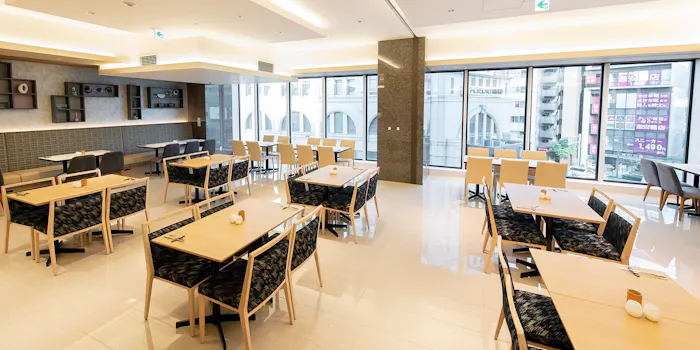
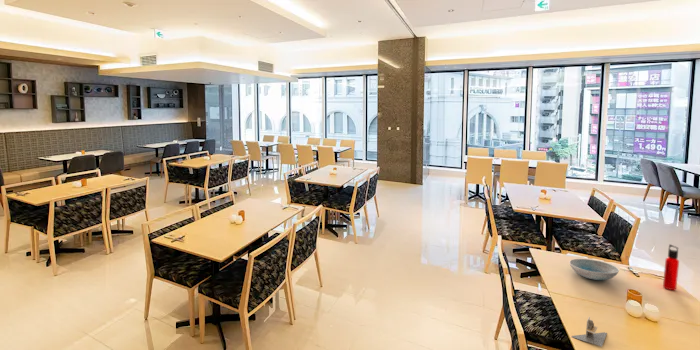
+ water bottle [662,243,680,291]
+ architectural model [571,316,608,348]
+ dish [568,258,620,281]
